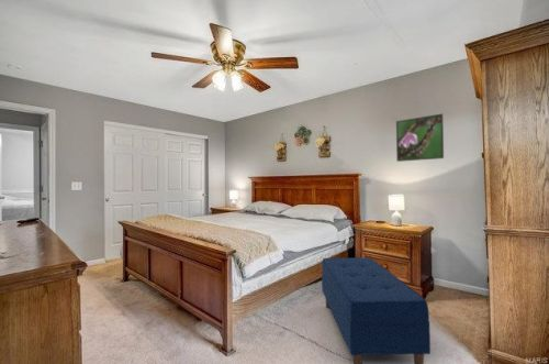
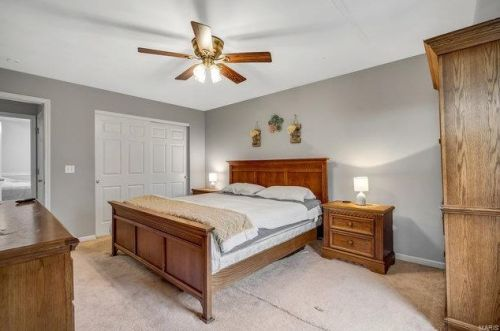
- bench [321,256,432,364]
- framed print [395,112,445,163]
